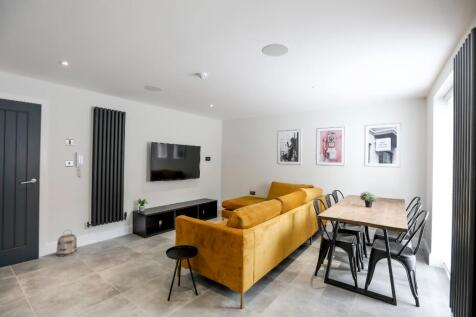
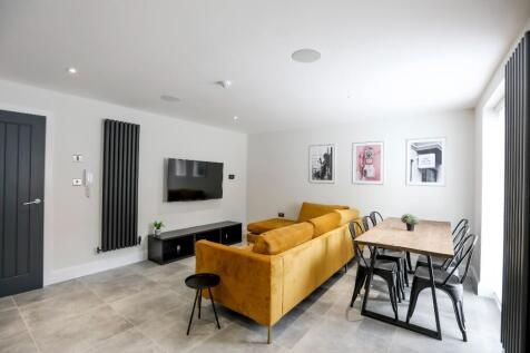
- basket [55,229,78,257]
